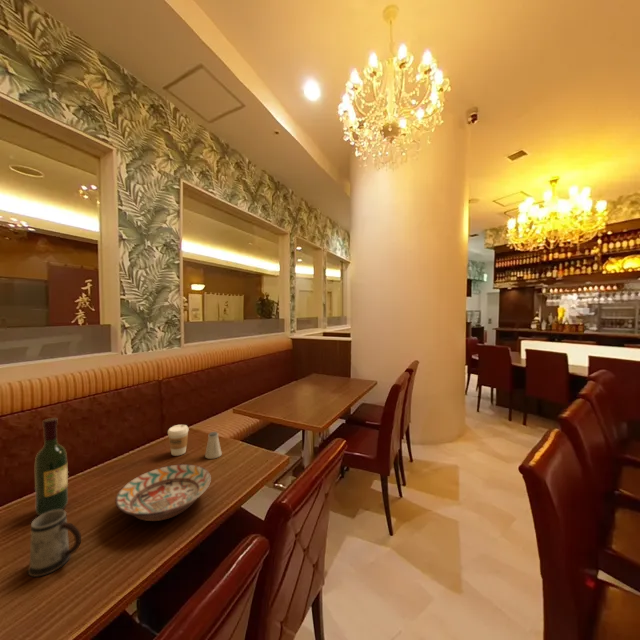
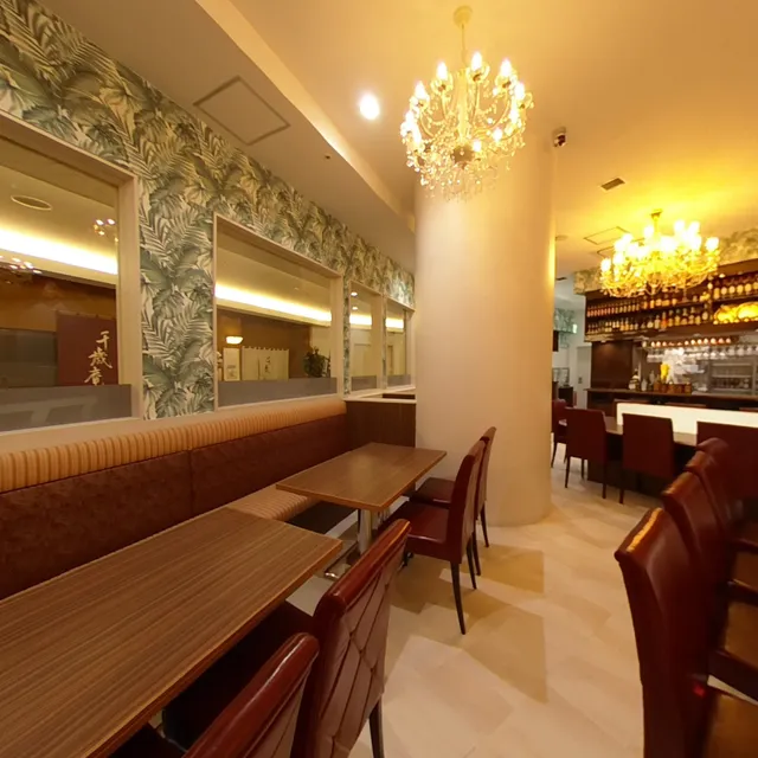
- decorative bowl [114,463,212,522]
- mug [27,509,82,578]
- wine bottle [34,417,69,516]
- coffee cup [167,424,190,457]
- saltshaker [204,431,223,460]
